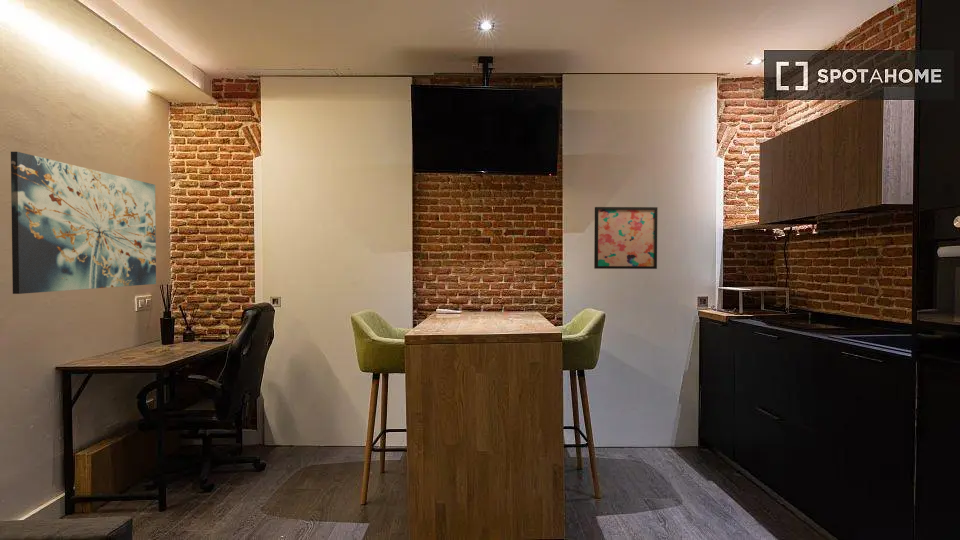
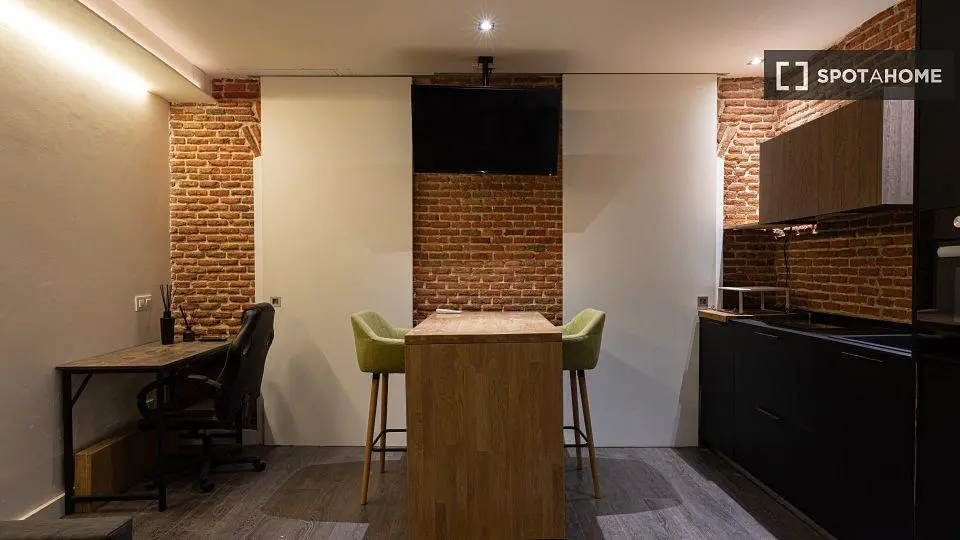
- wall art [10,151,157,295]
- wall art [593,206,659,270]
